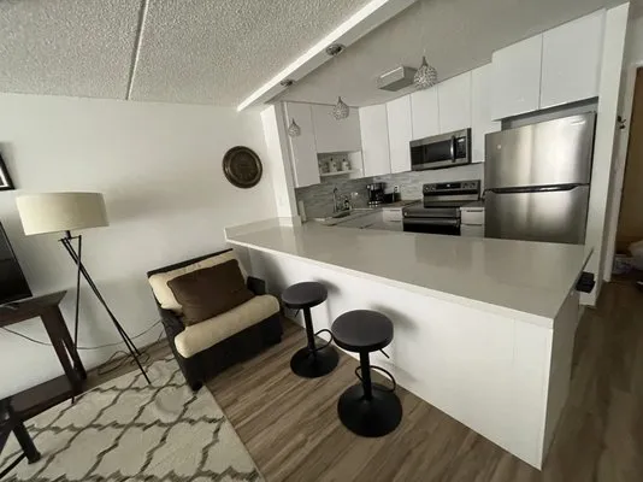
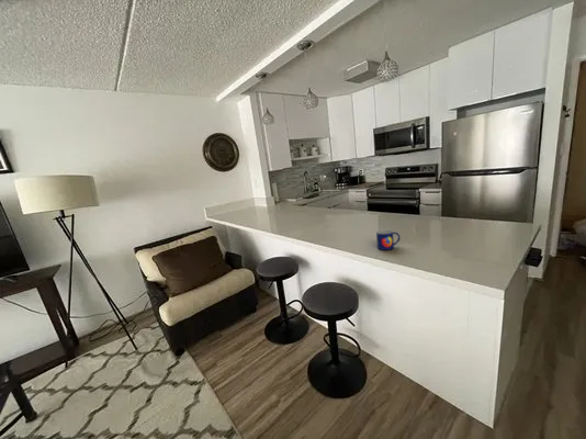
+ mug [375,228,402,251]
